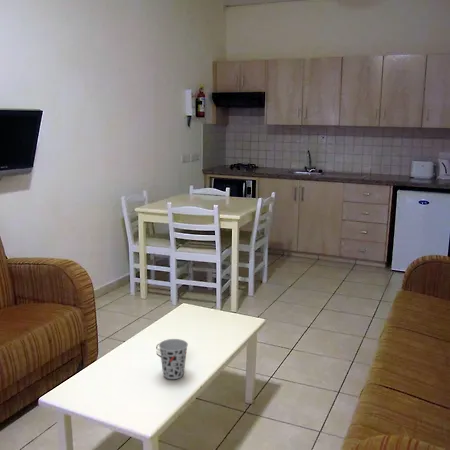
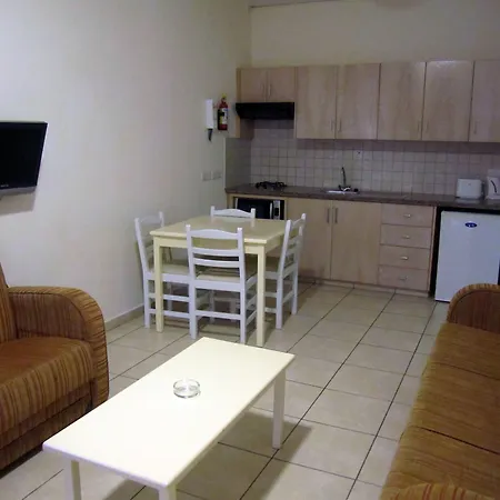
- cup [158,338,189,380]
